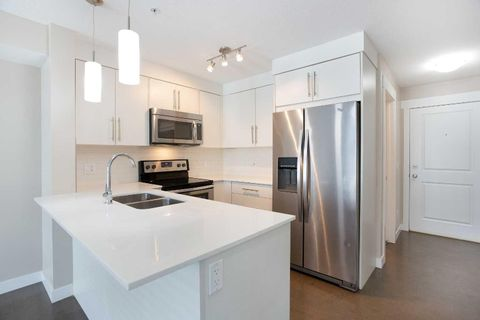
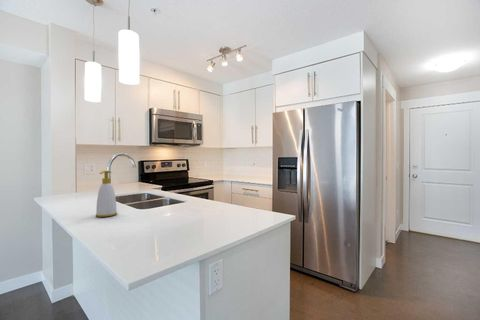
+ soap bottle [95,170,118,218]
